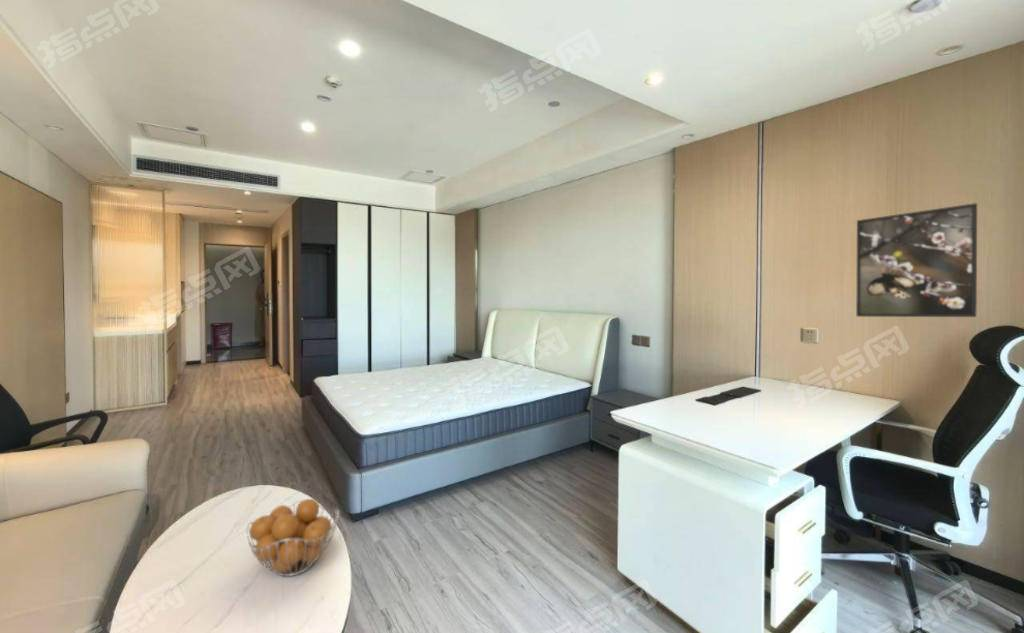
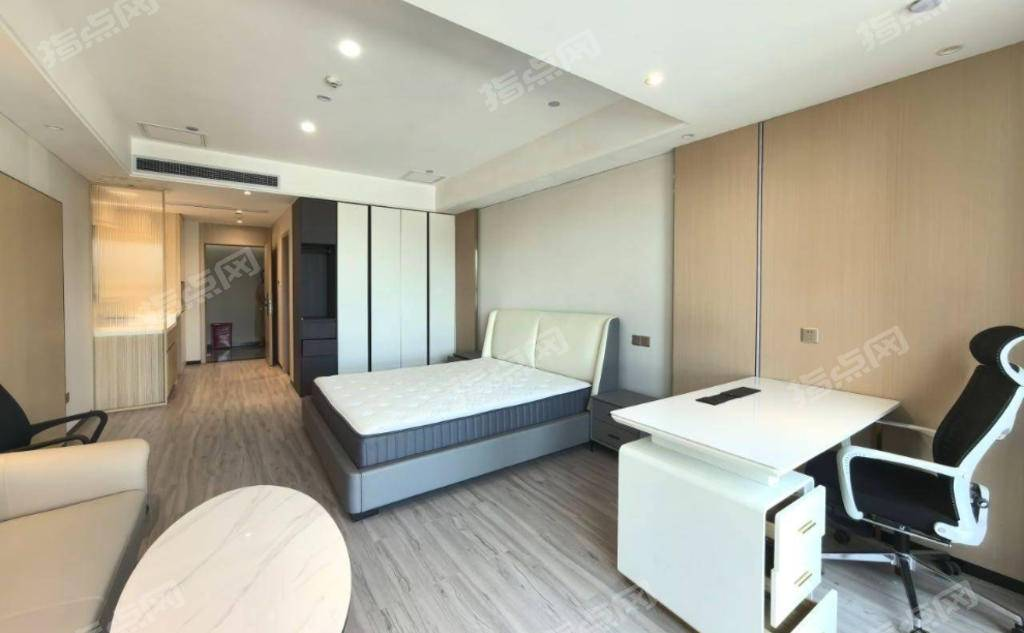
- fruit basket [245,498,340,577]
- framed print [855,202,978,318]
